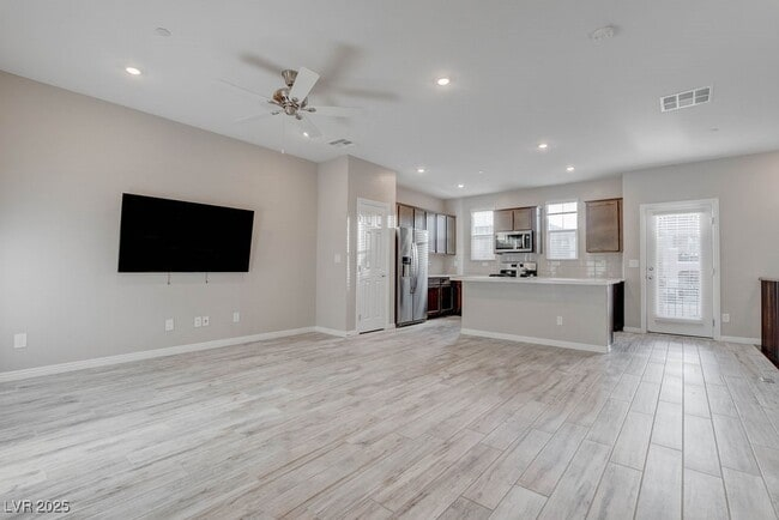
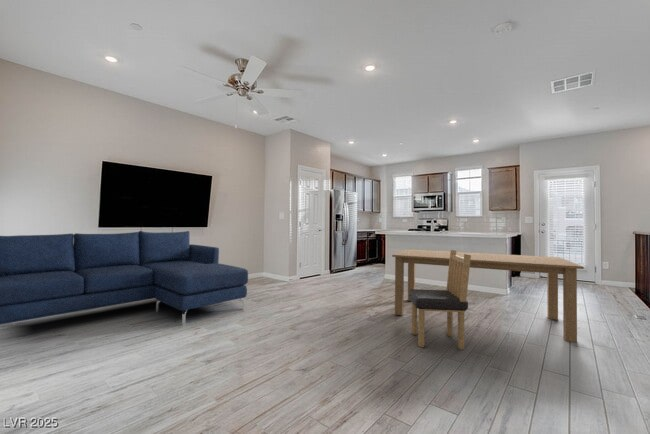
+ dining chair [409,249,471,350]
+ sofa [0,230,249,326]
+ dining table [391,249,585,344]
